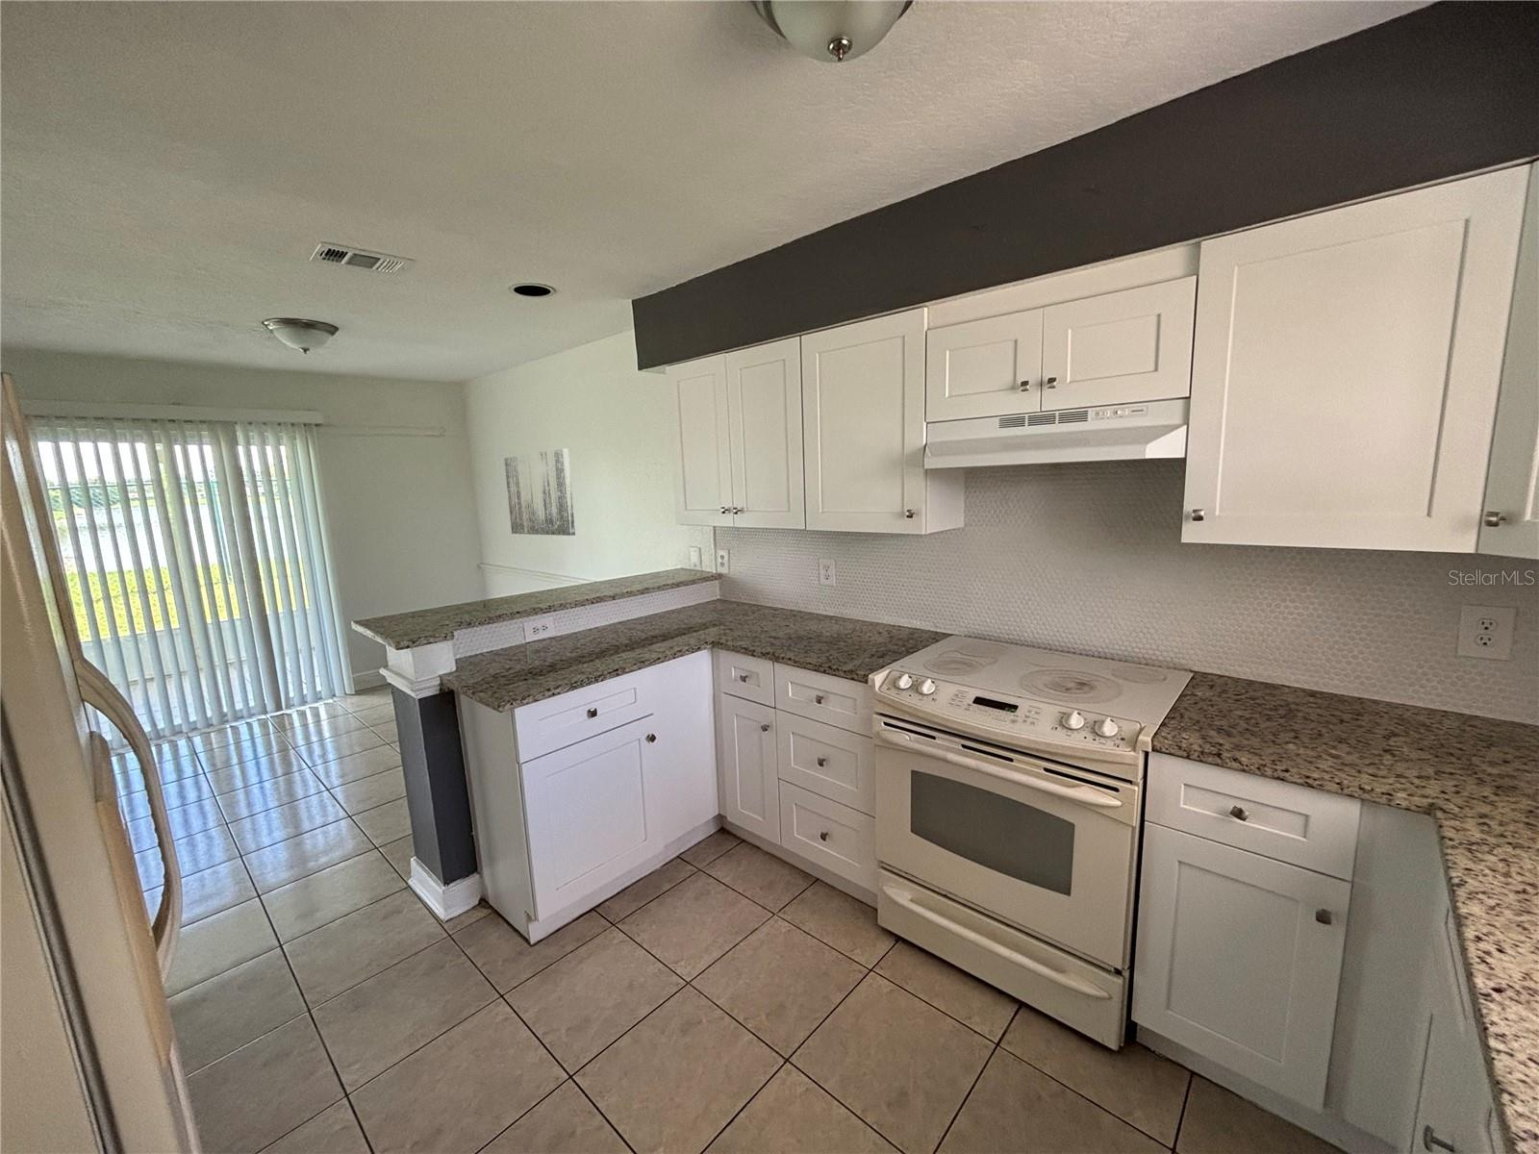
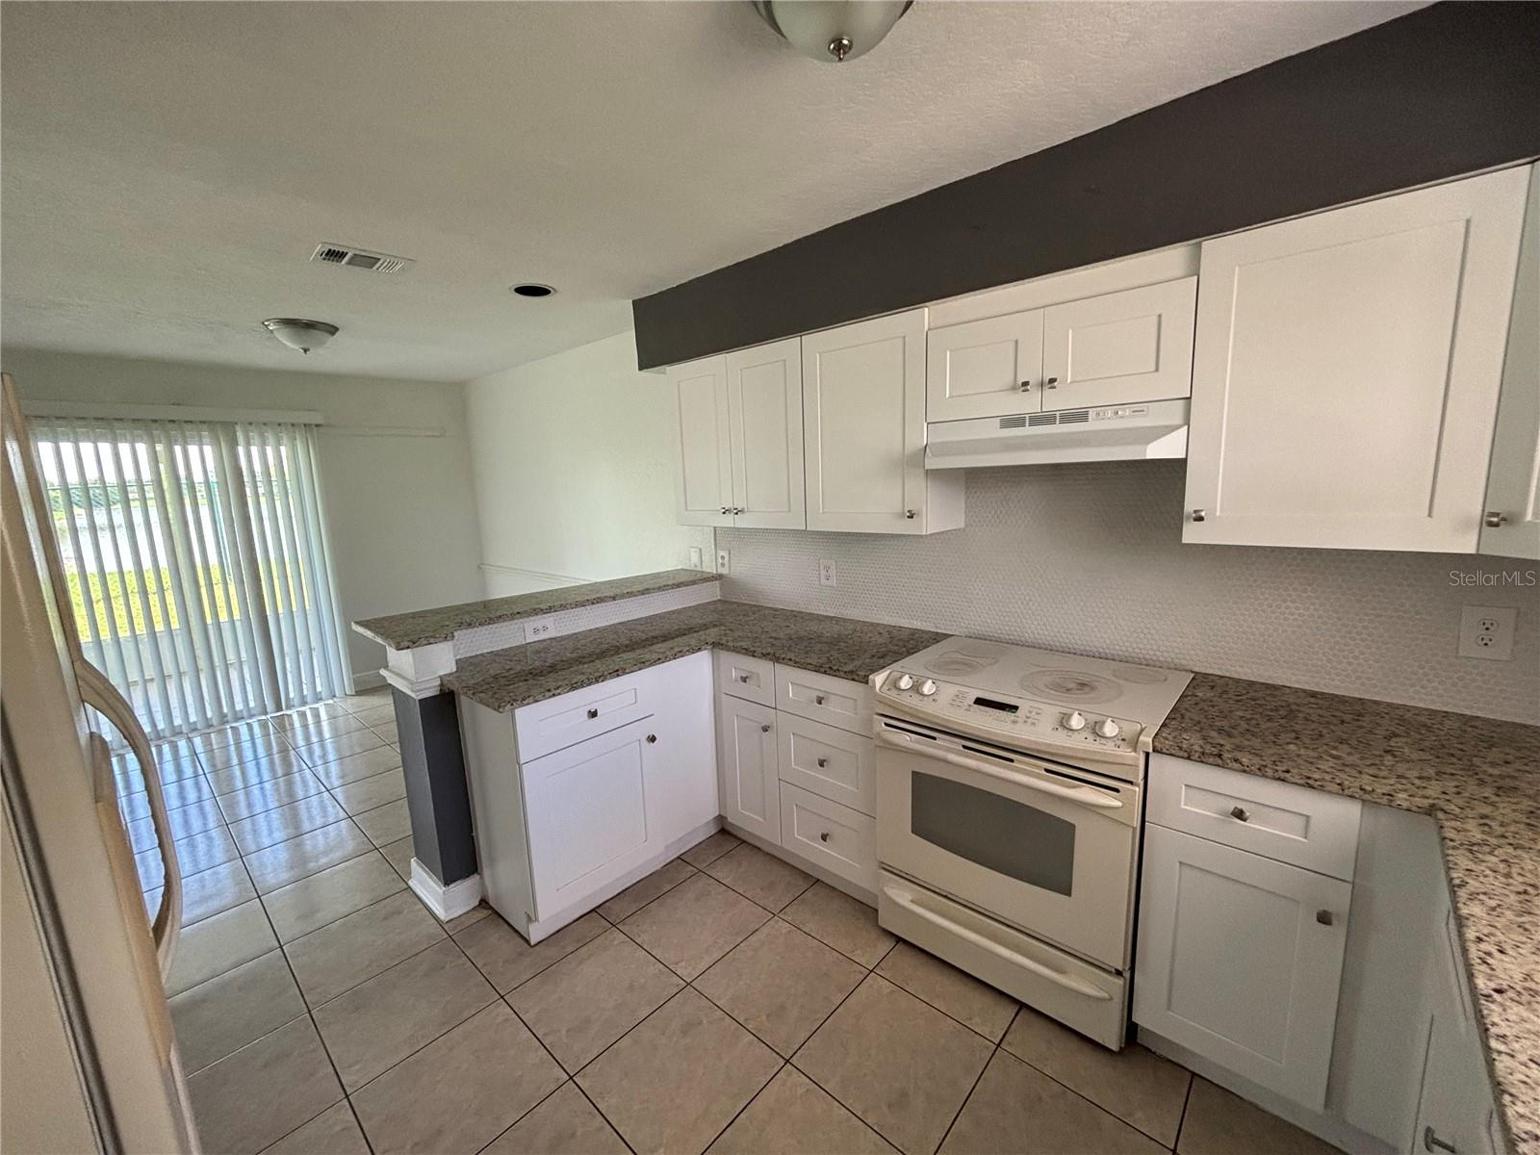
- wall art [503,449,576,537]
